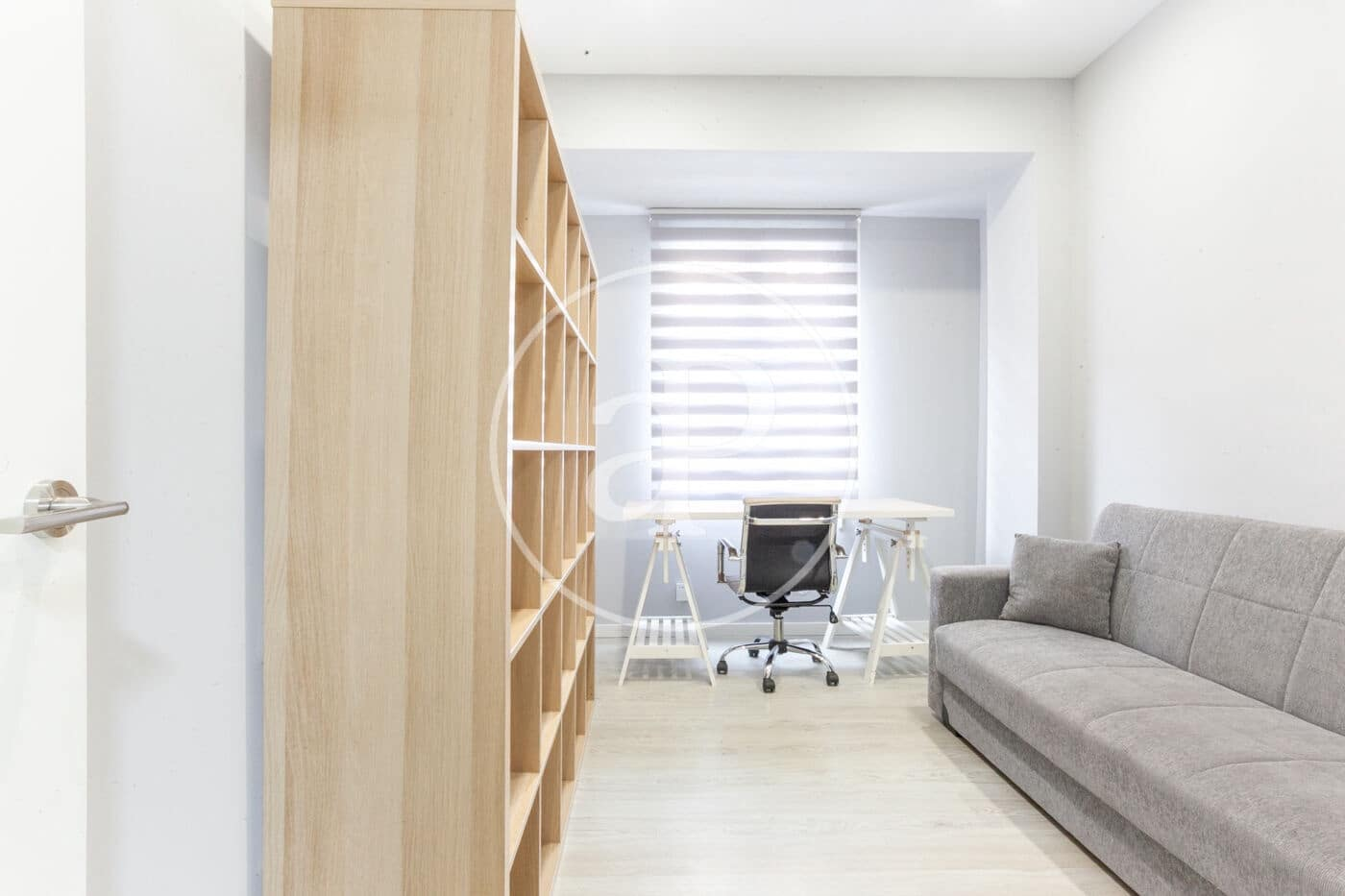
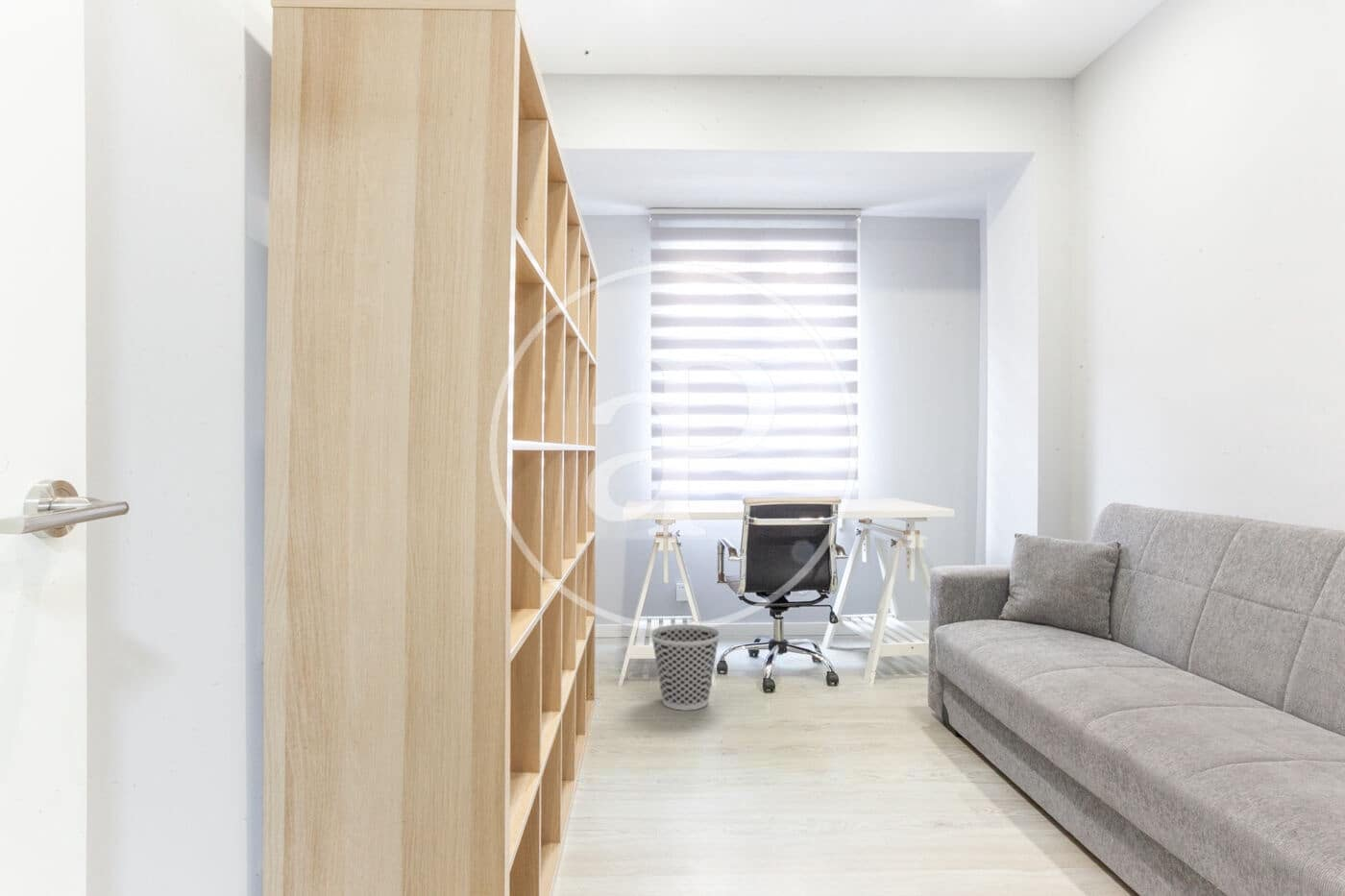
+ wastebasket [649,623,721,712]
